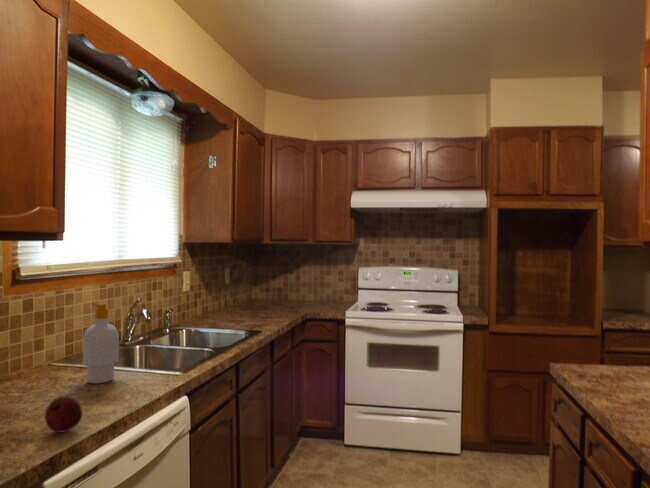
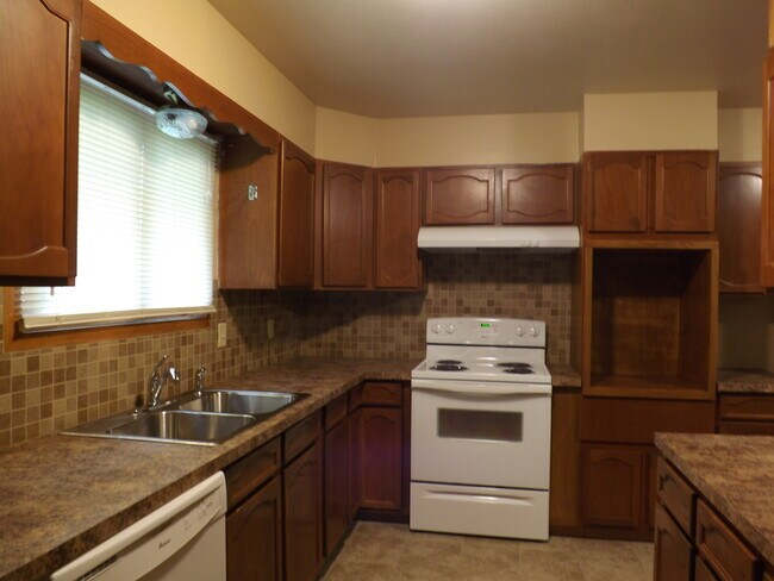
- soap bottle [82,303,120,384]
- apple [44,396,83,434]
